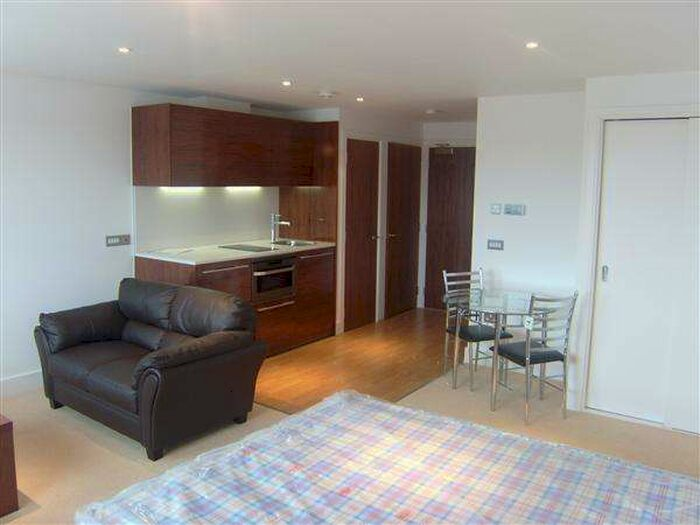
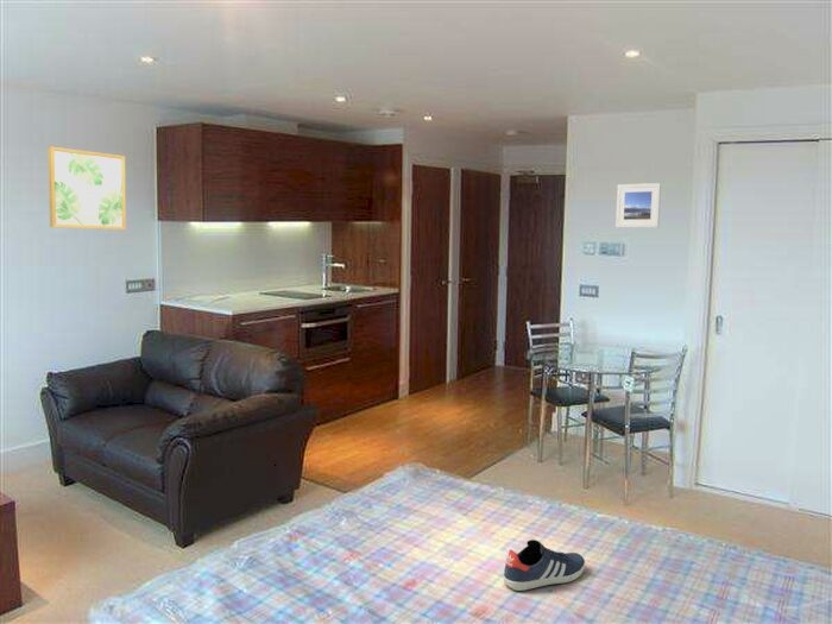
+ sneaker [502,538,586,592]
+ wall art [48,146,127,231]
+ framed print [614,182,662,228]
